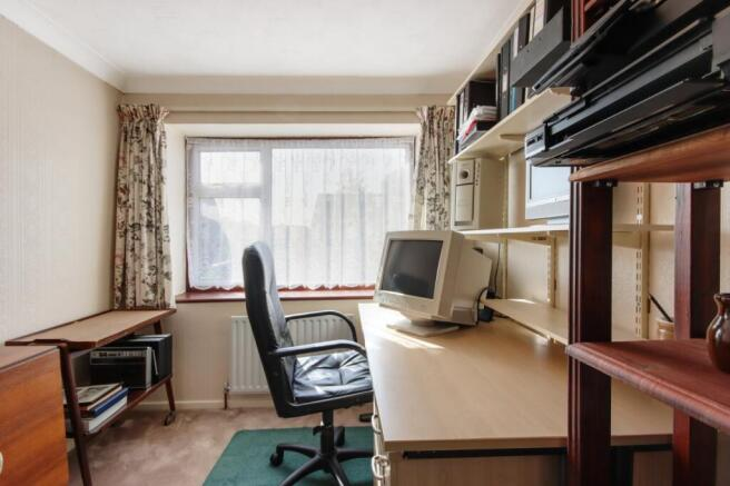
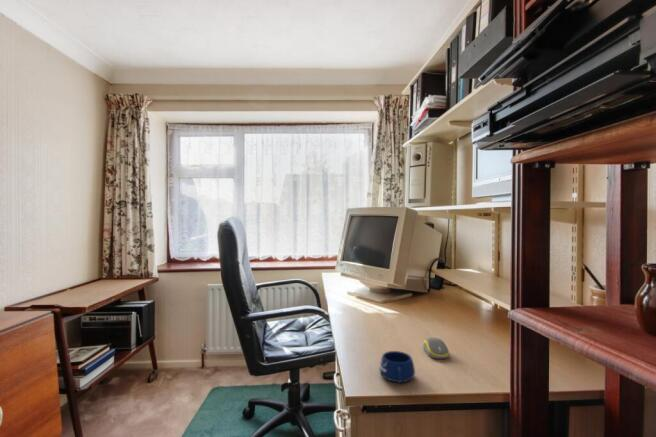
+ computer mouse [422,336,450,360]
+ mug [379,350,416,384]
